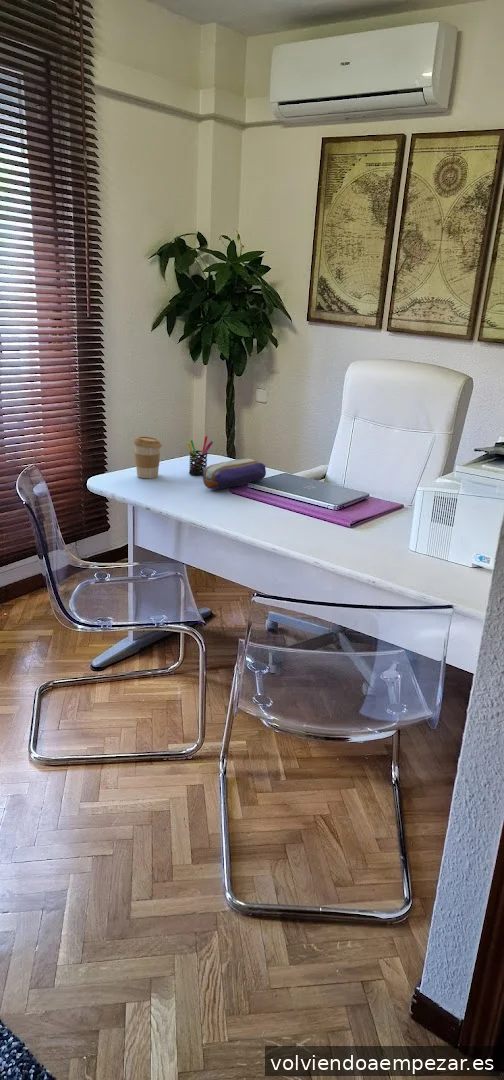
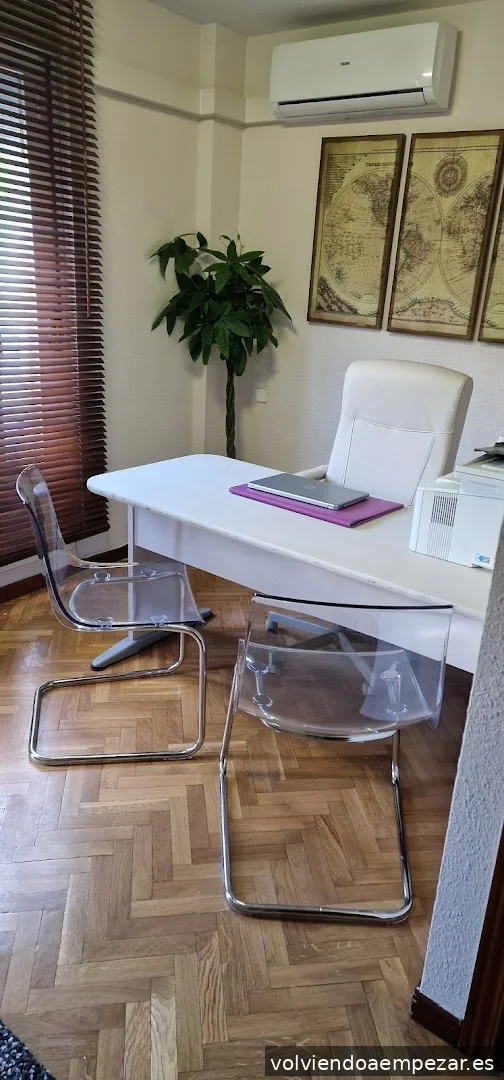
- coffee cup [133,435,163,479]
- pen holder [186,435,214,477]
- pencil case [202,457,267,490]
